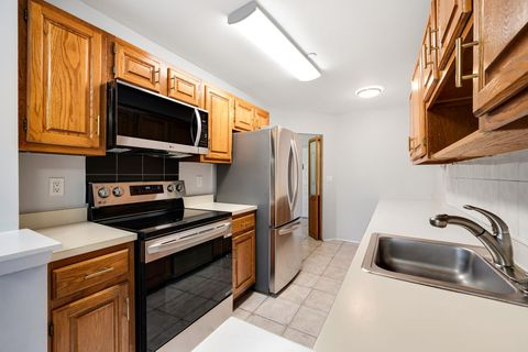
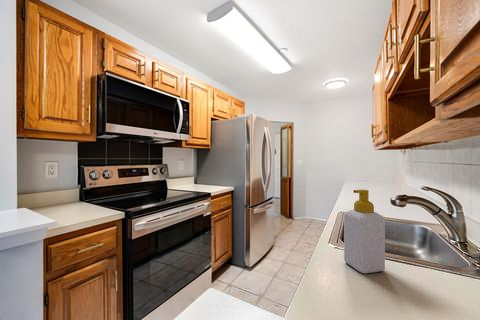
+ soap bottle [343,188,386,274]
